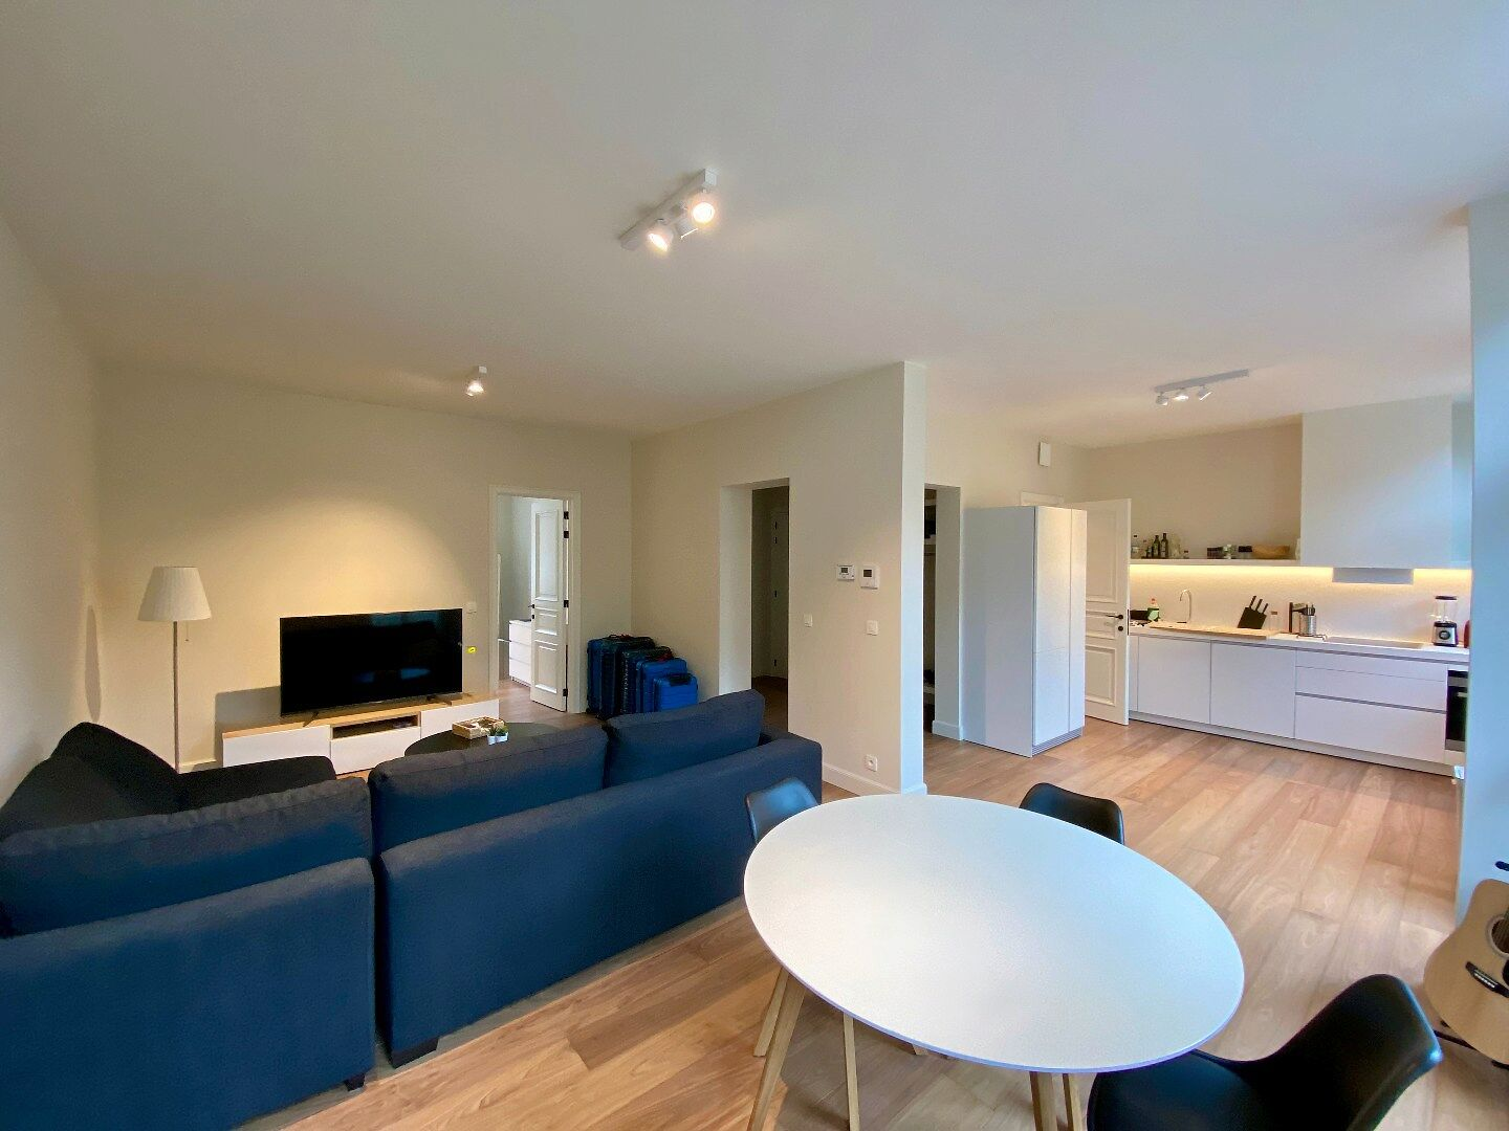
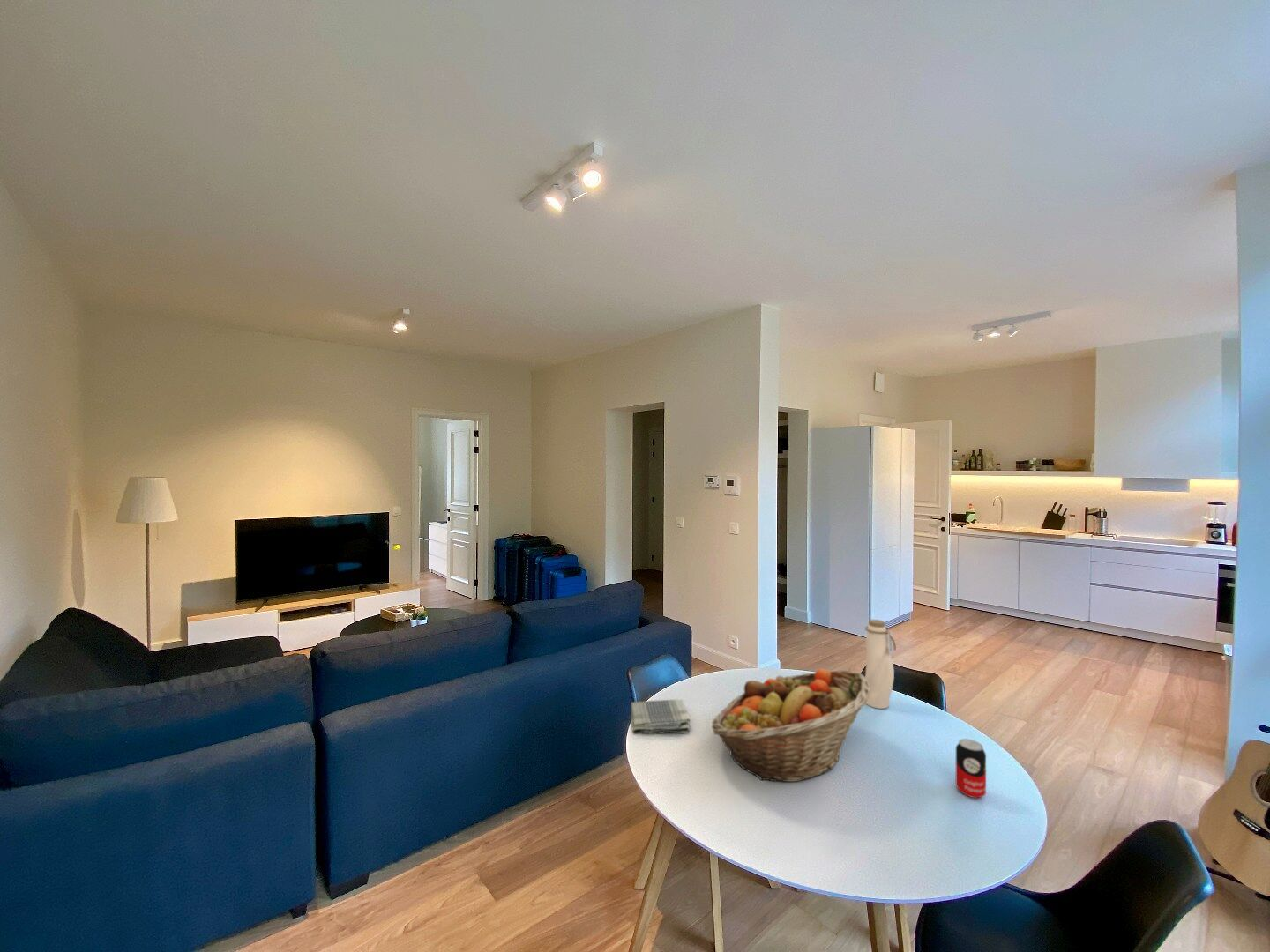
+ beverage can [955,738,987,799]
+ dish towel [630,699,691,735]
+ water bottle [864,619,897,710]
+ fruit basket [711,667,870,783]
